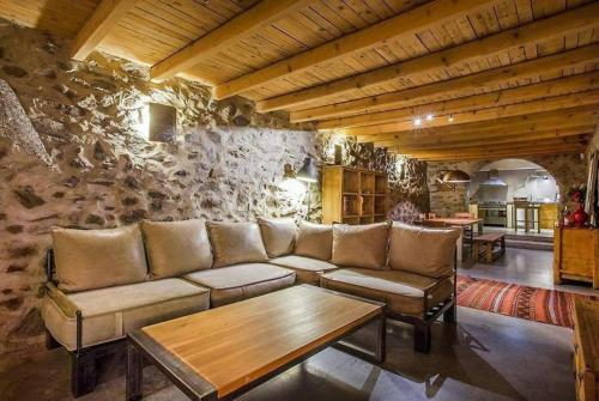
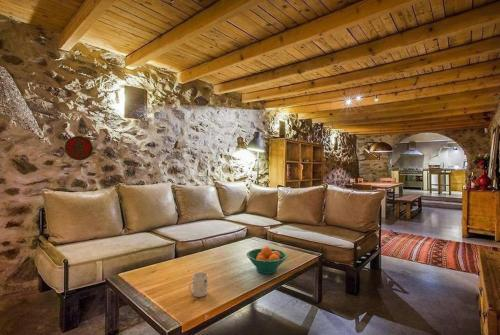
+ fruit bowl [246,246,288,275]
+ mug [188,271,209,298]
+ decorative plate [64,135,94,161]
